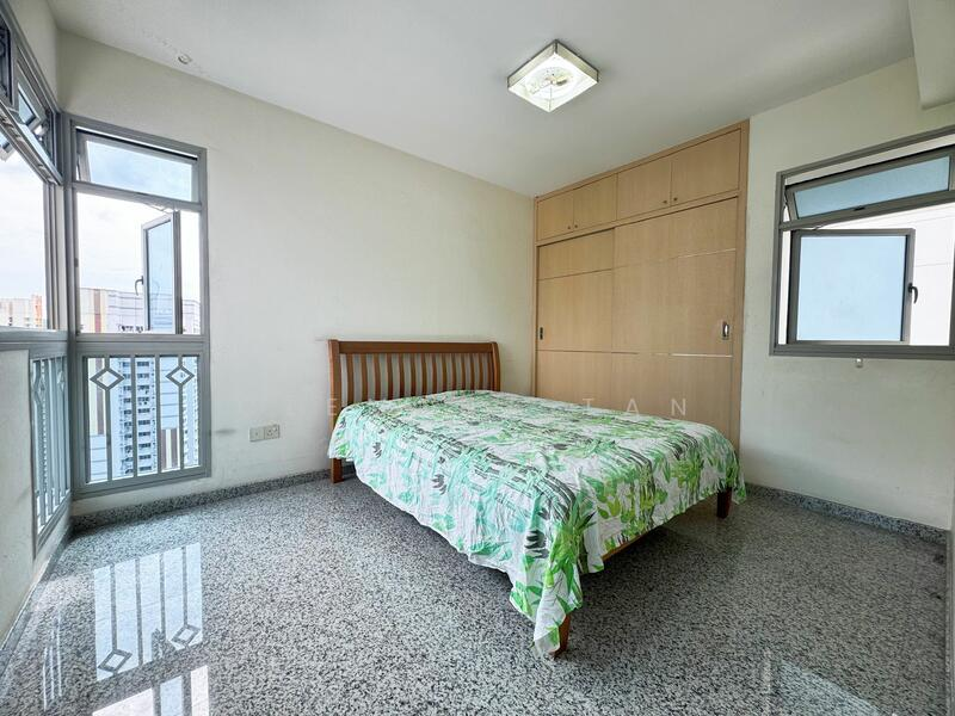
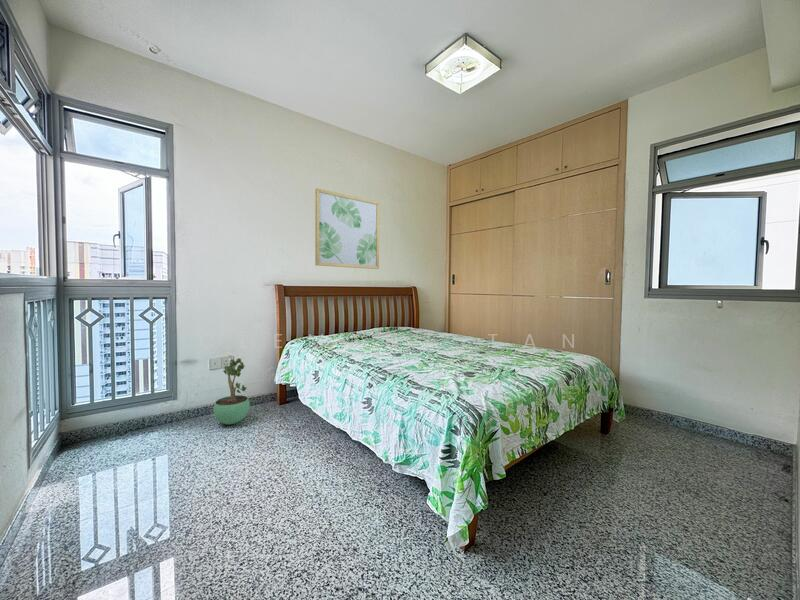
+ potted plant [213,357,251,425]
+ wall art [314,187,380,270]
